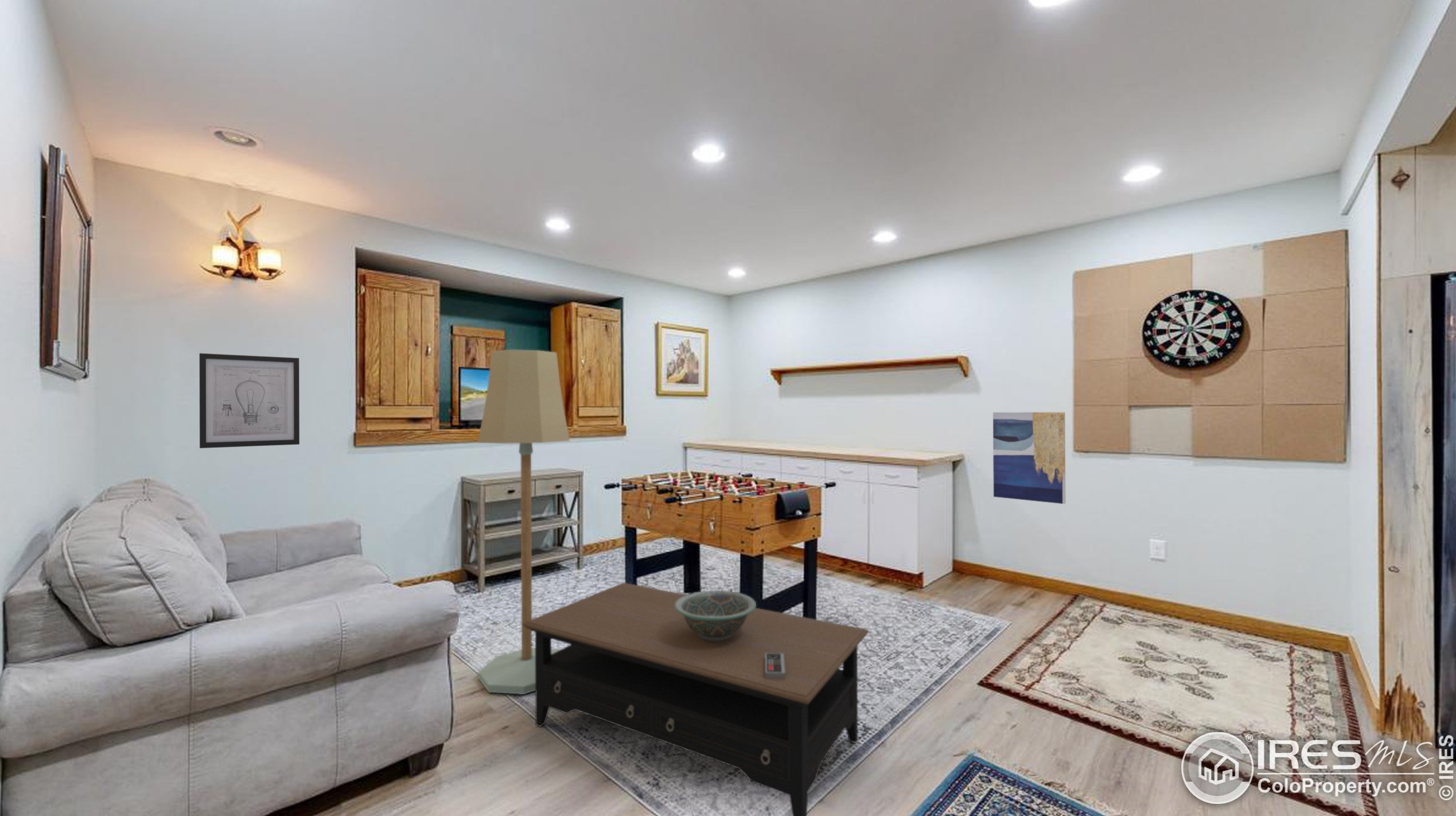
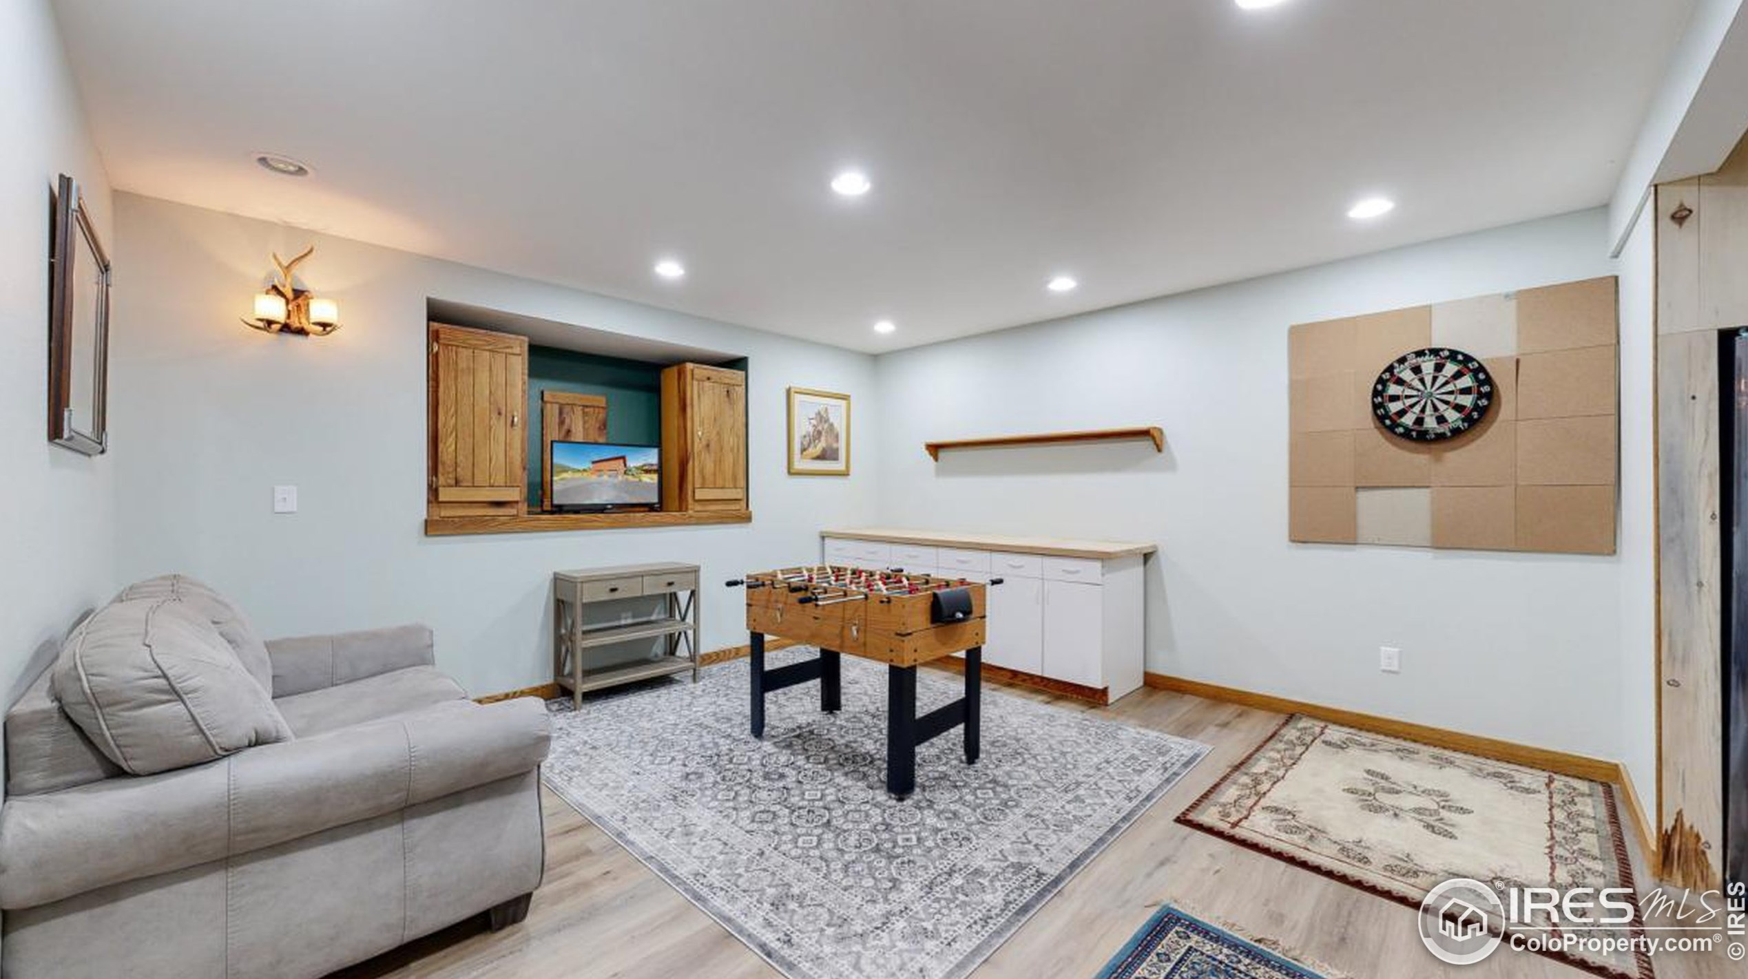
- decorative bowl [675,590,757,641]
- wall art [199,353,300,449]
- wall art [992,411,1066,504]
- game controller [765,653,785,678]
- coffee table [522,582,869,816]
- floor lamp [477,349,570,695]
